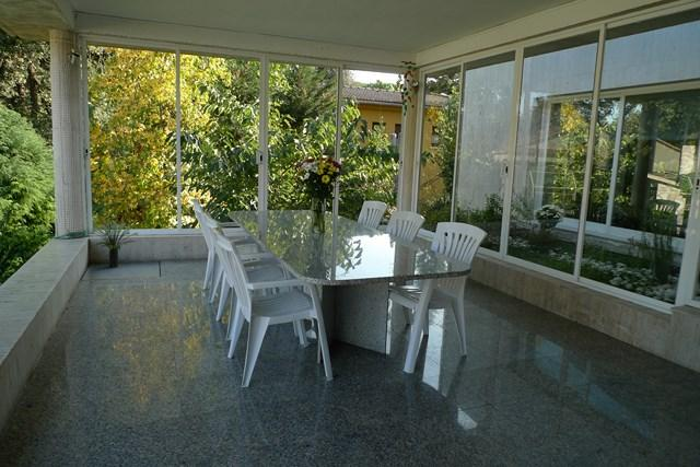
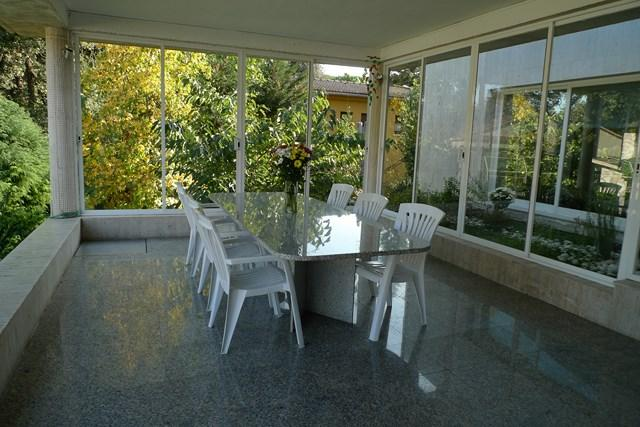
- potted plant [90,219,139,268]
